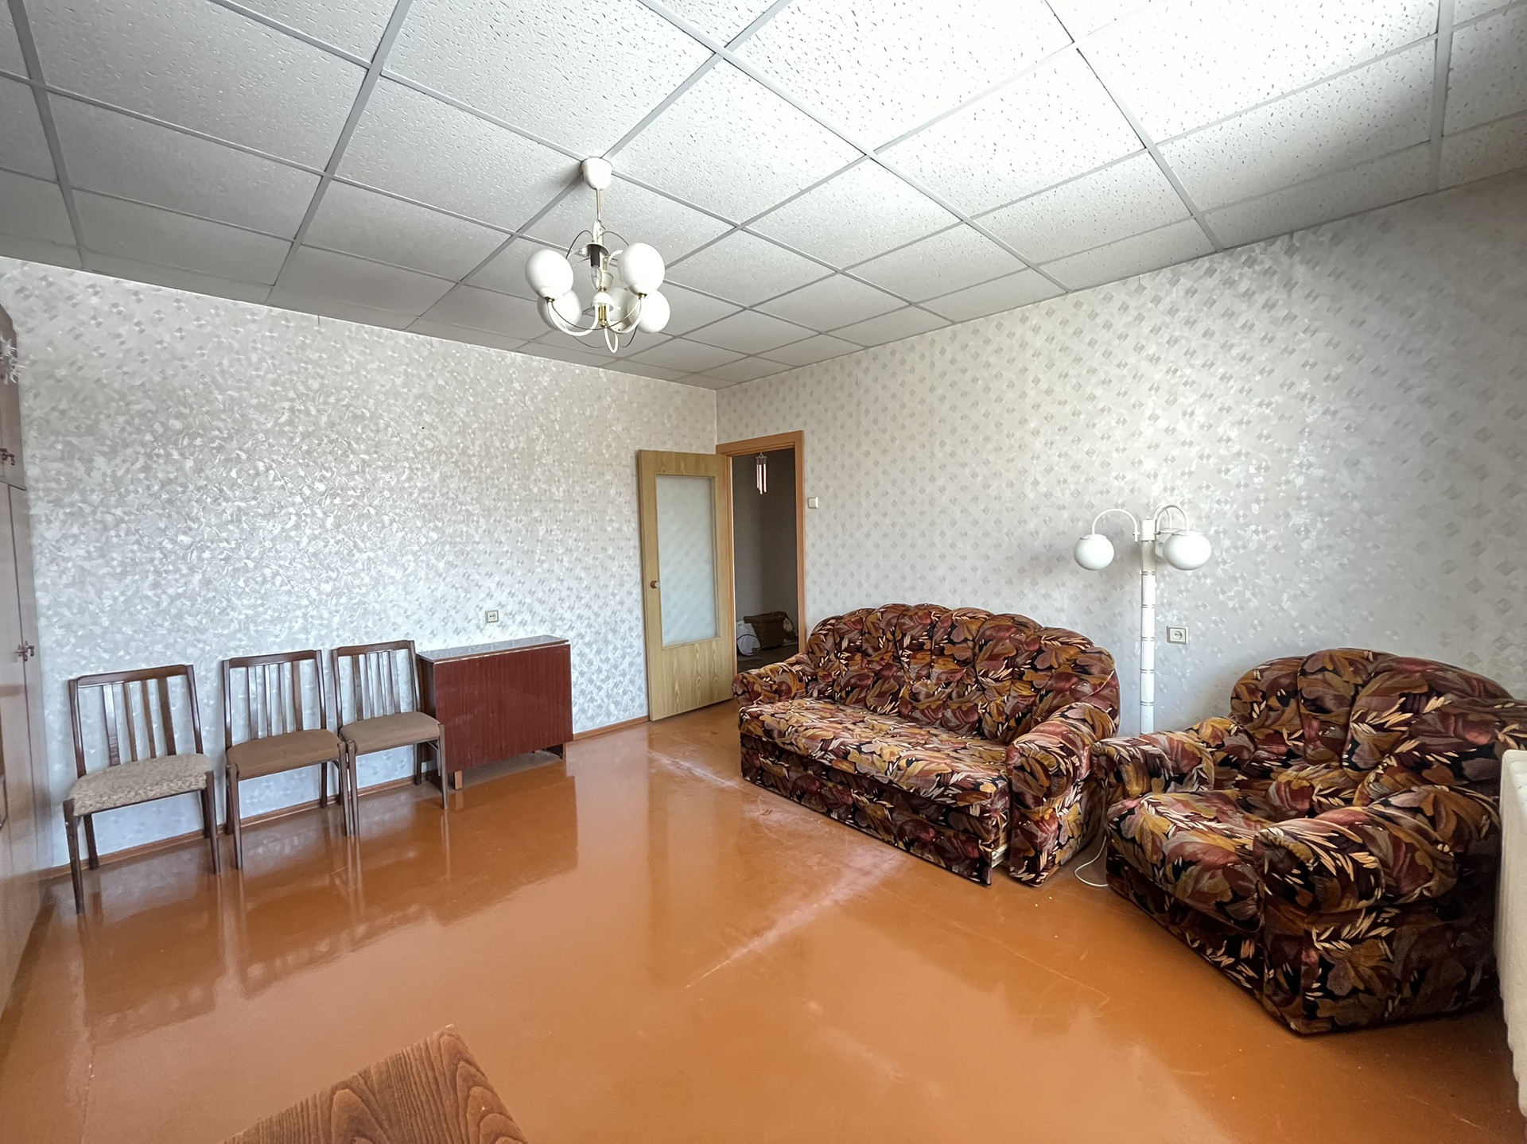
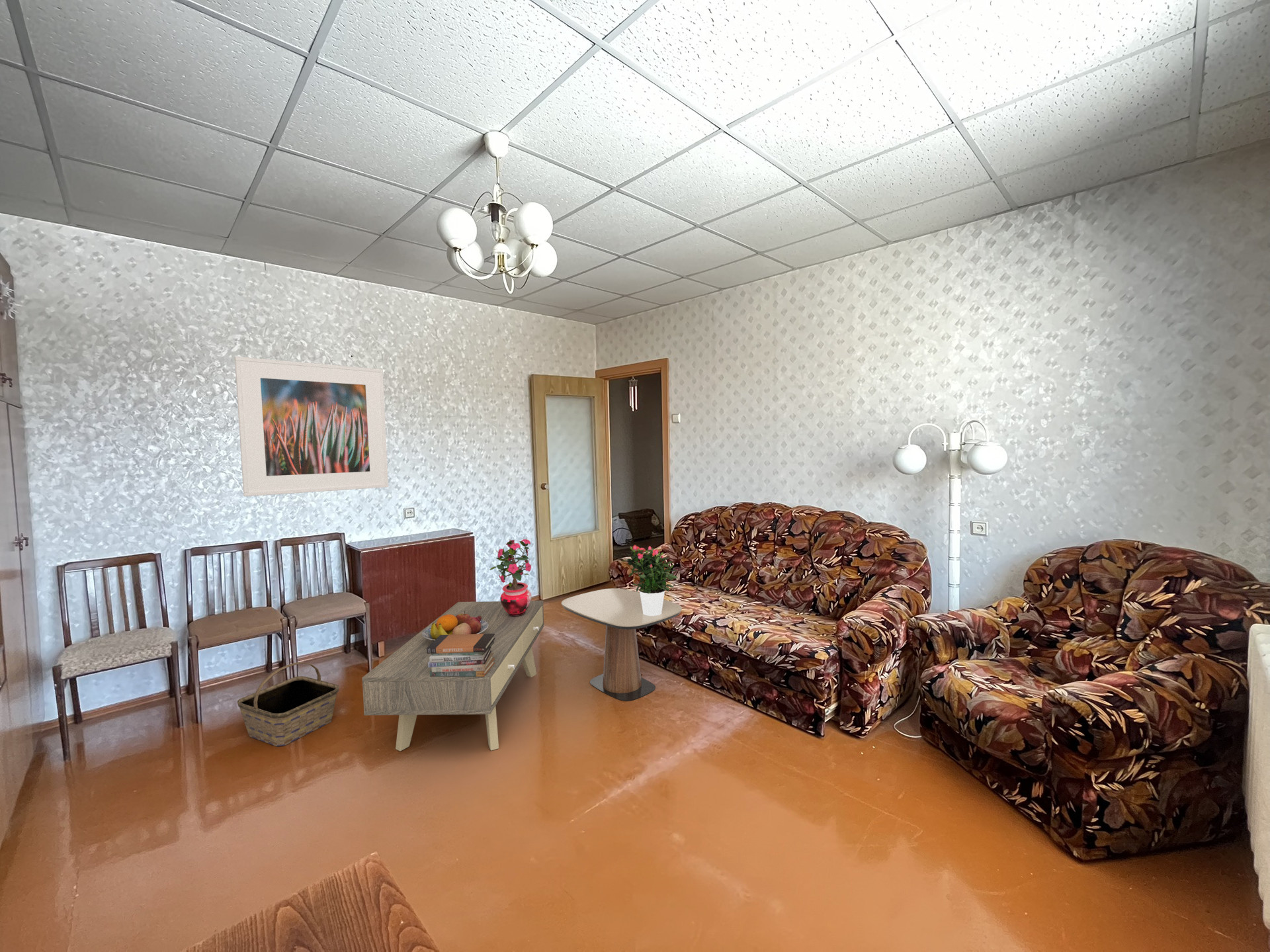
+ book stack [427,634,495,677]
+ potted flower [620,544,679,616]
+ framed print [234,356,389,497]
+ side table [561,587,683,701]
+ basket [237,662,339,747]
+ fruit bowl [422,611,488,641]
+ coffee table [361,600,544,752]
+ potted flower [489,538,532,617]
